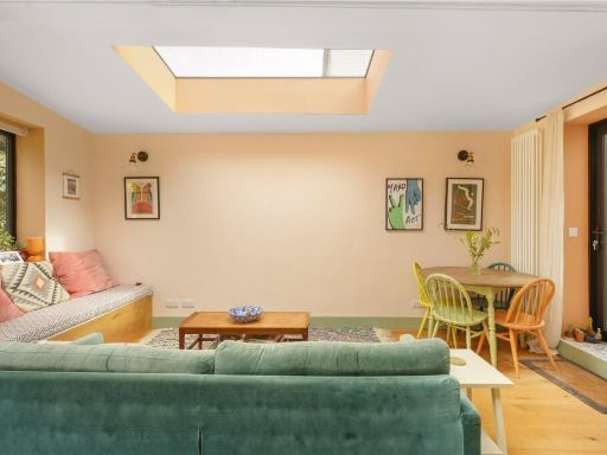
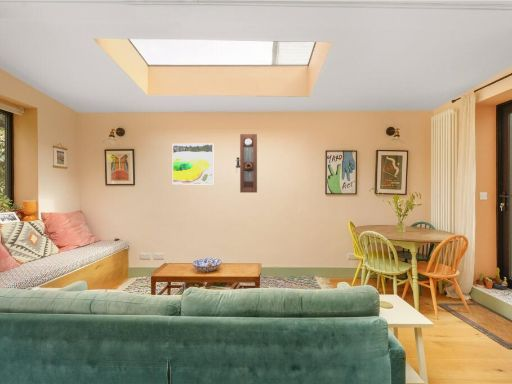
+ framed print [172,143,214,186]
+ pendulum clock [234,133,258,194]
